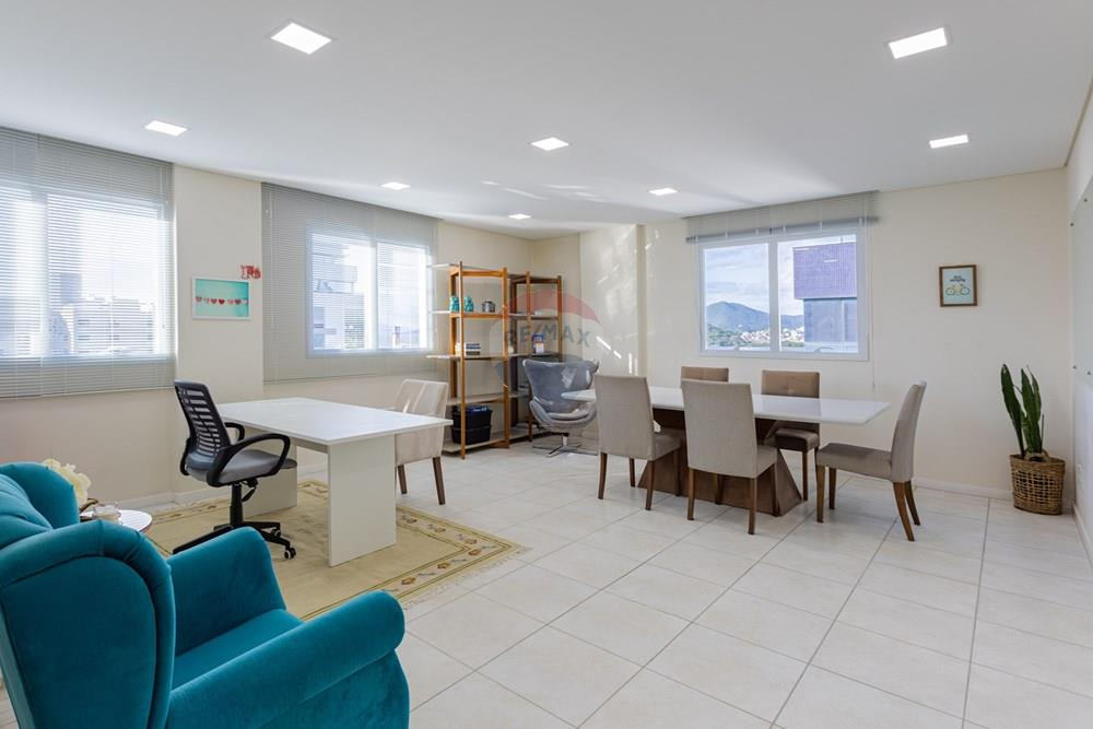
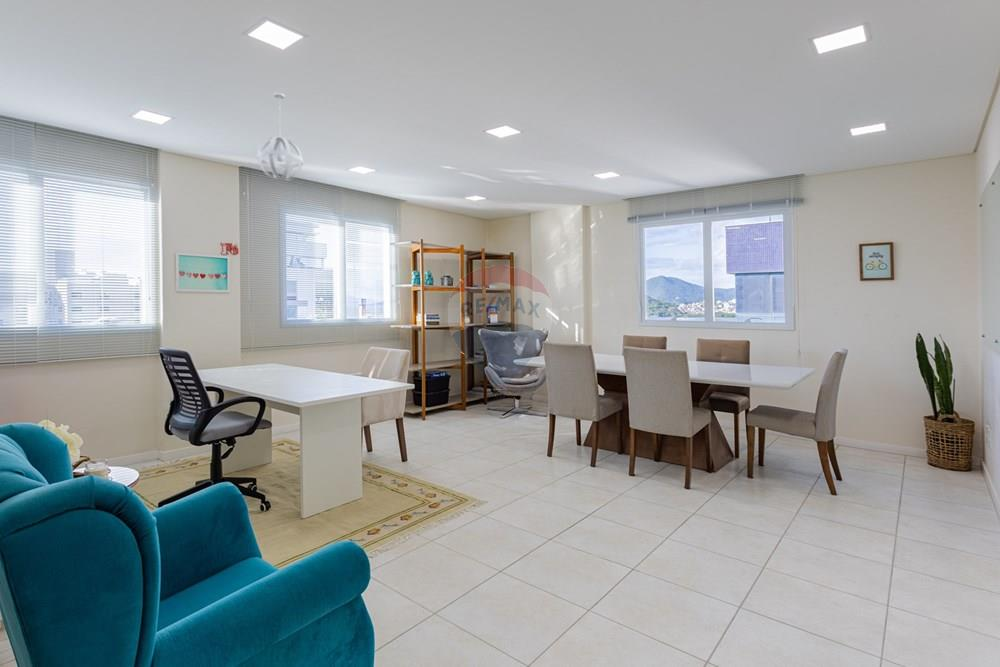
+ pendant light [256,91,304,182]
